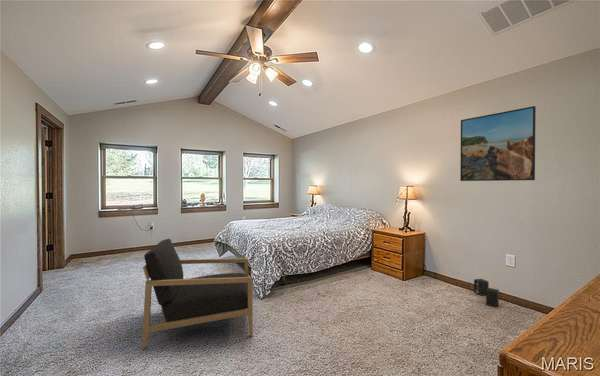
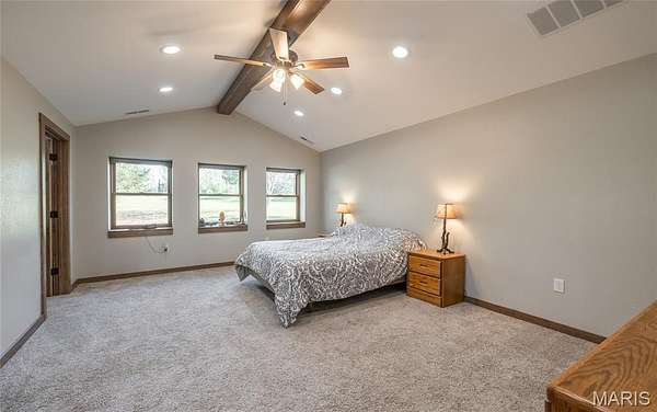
- armchair [141,238,254,350]
- speaker [473,278,500,308]
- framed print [459,105,537,182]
